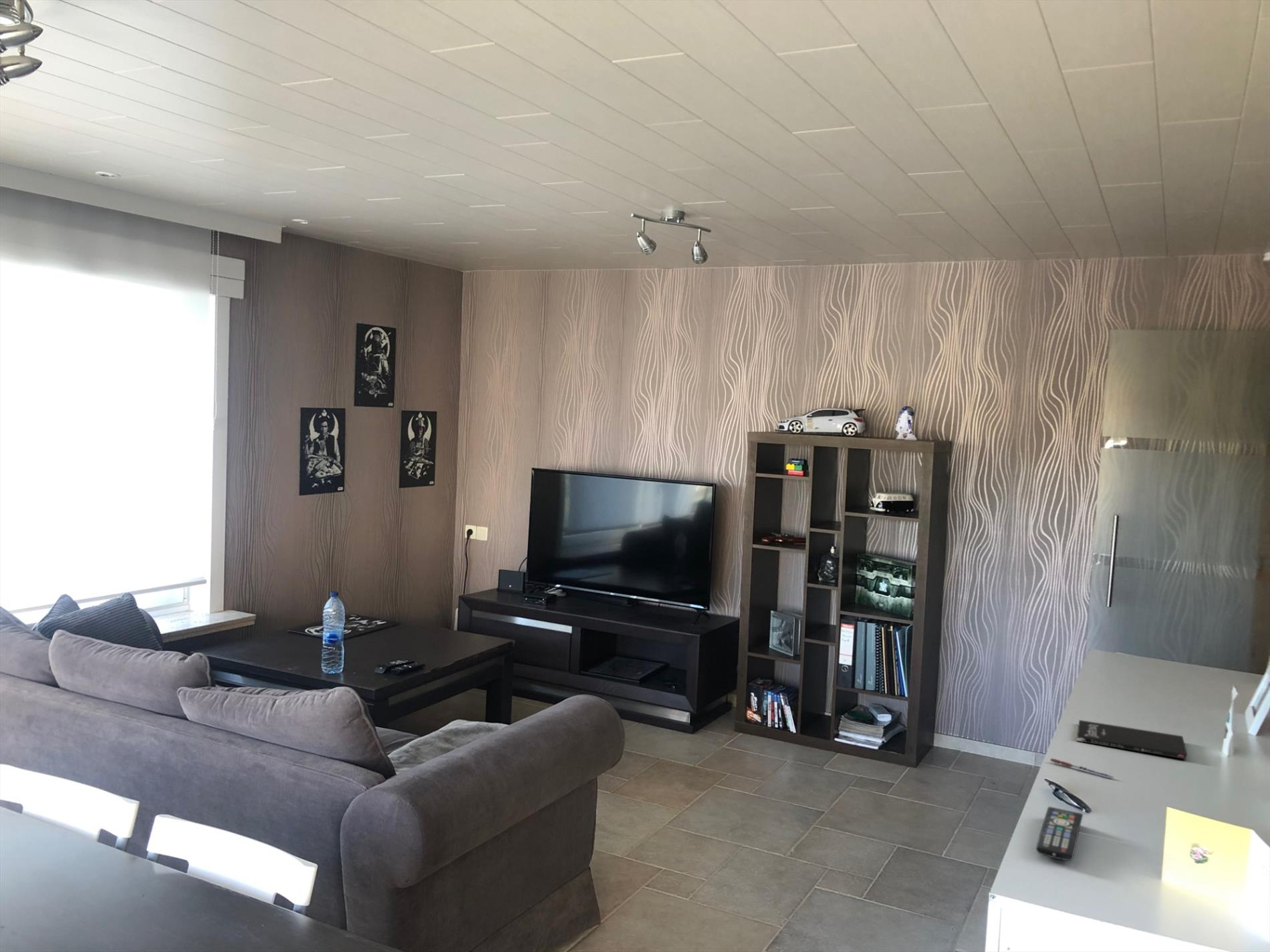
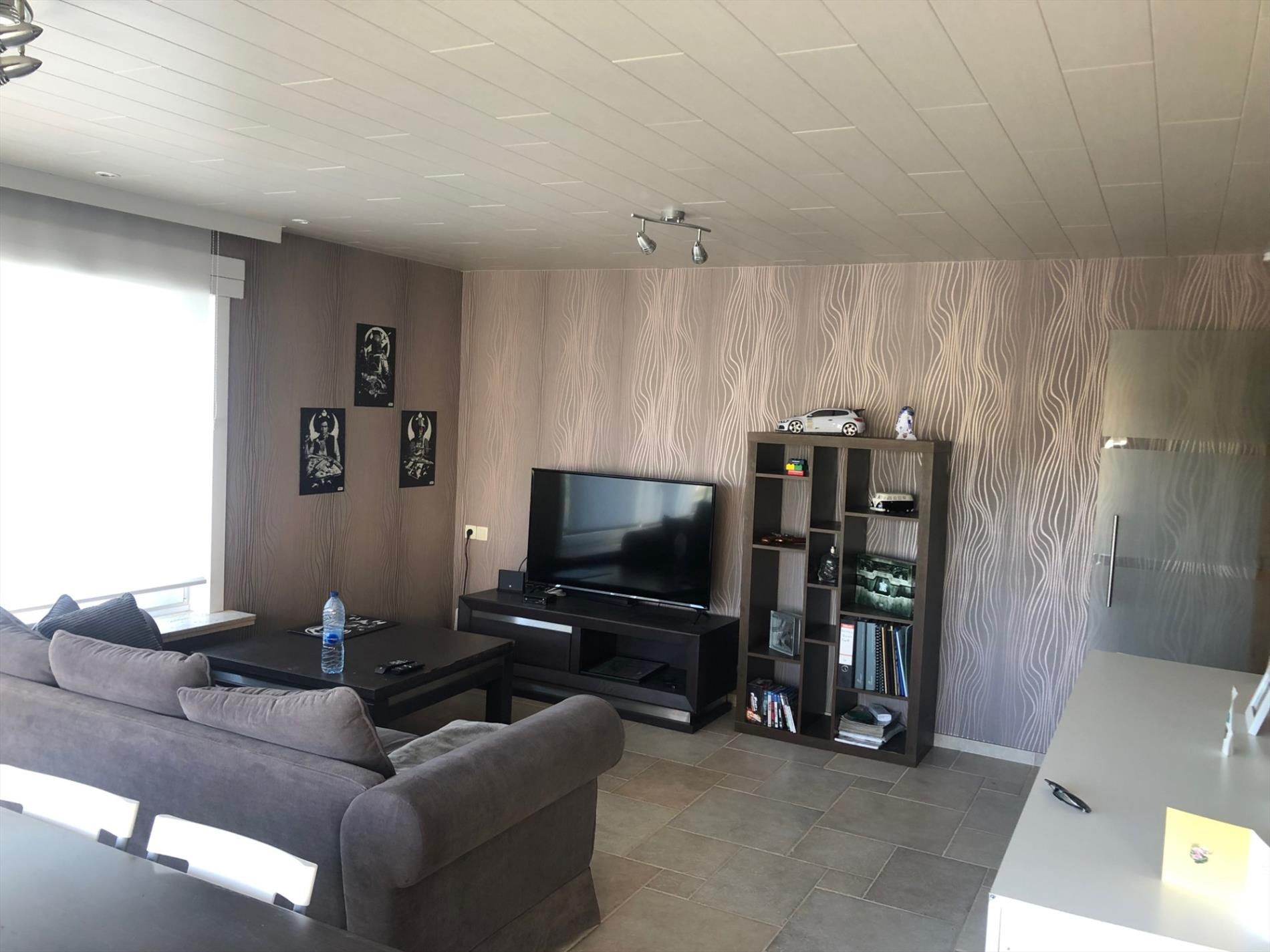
- pen [1049,758,1114,779]
- remote control [1035,806,1084,861]
- notebook [1076,720,1188,760]
